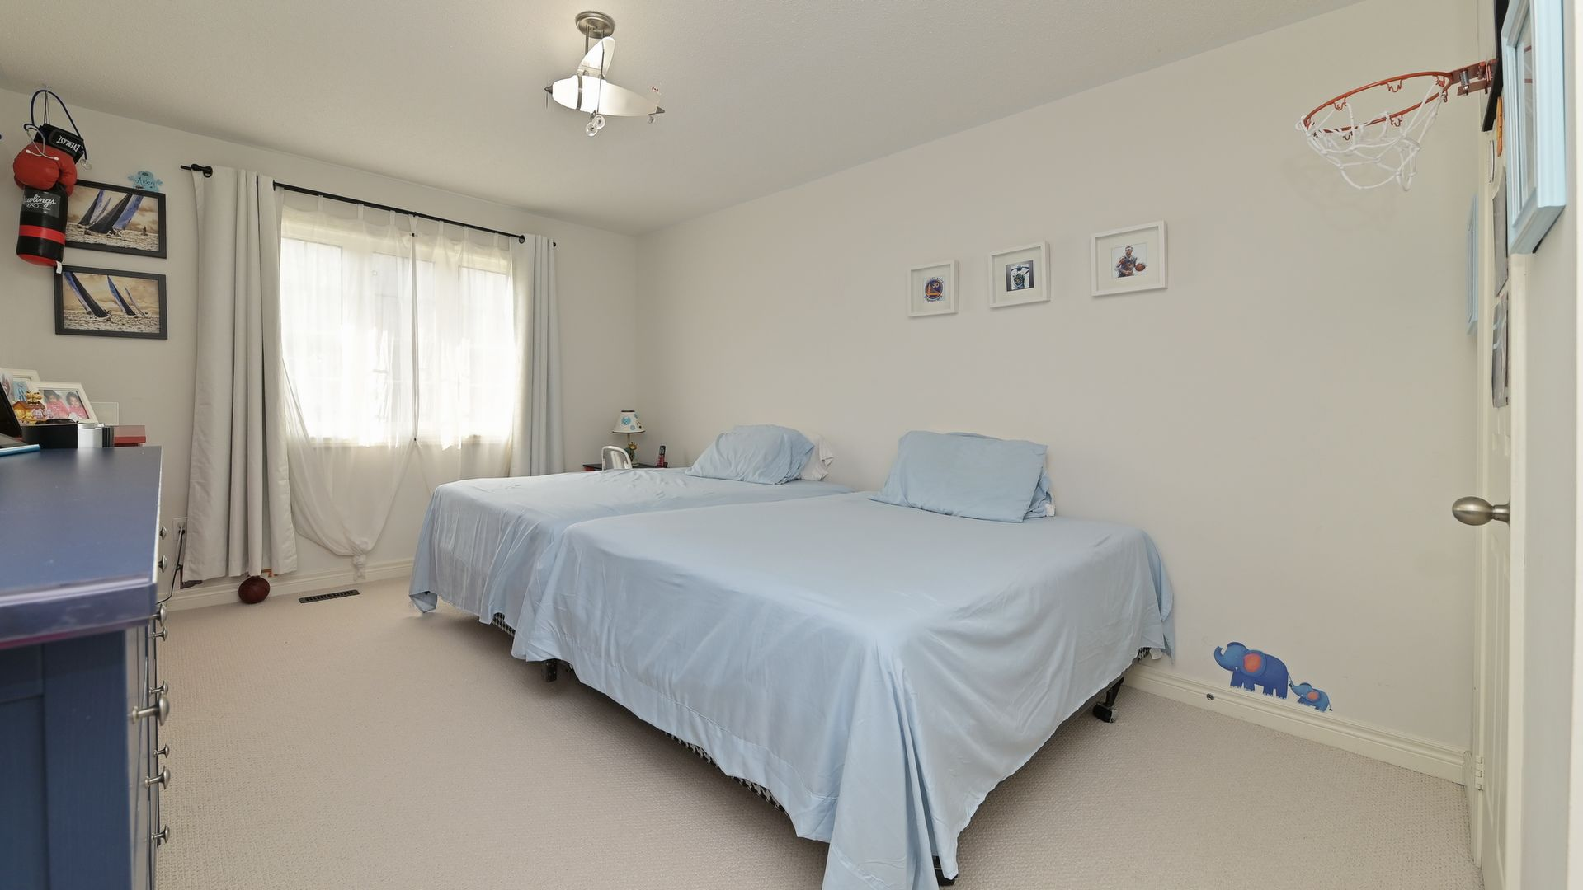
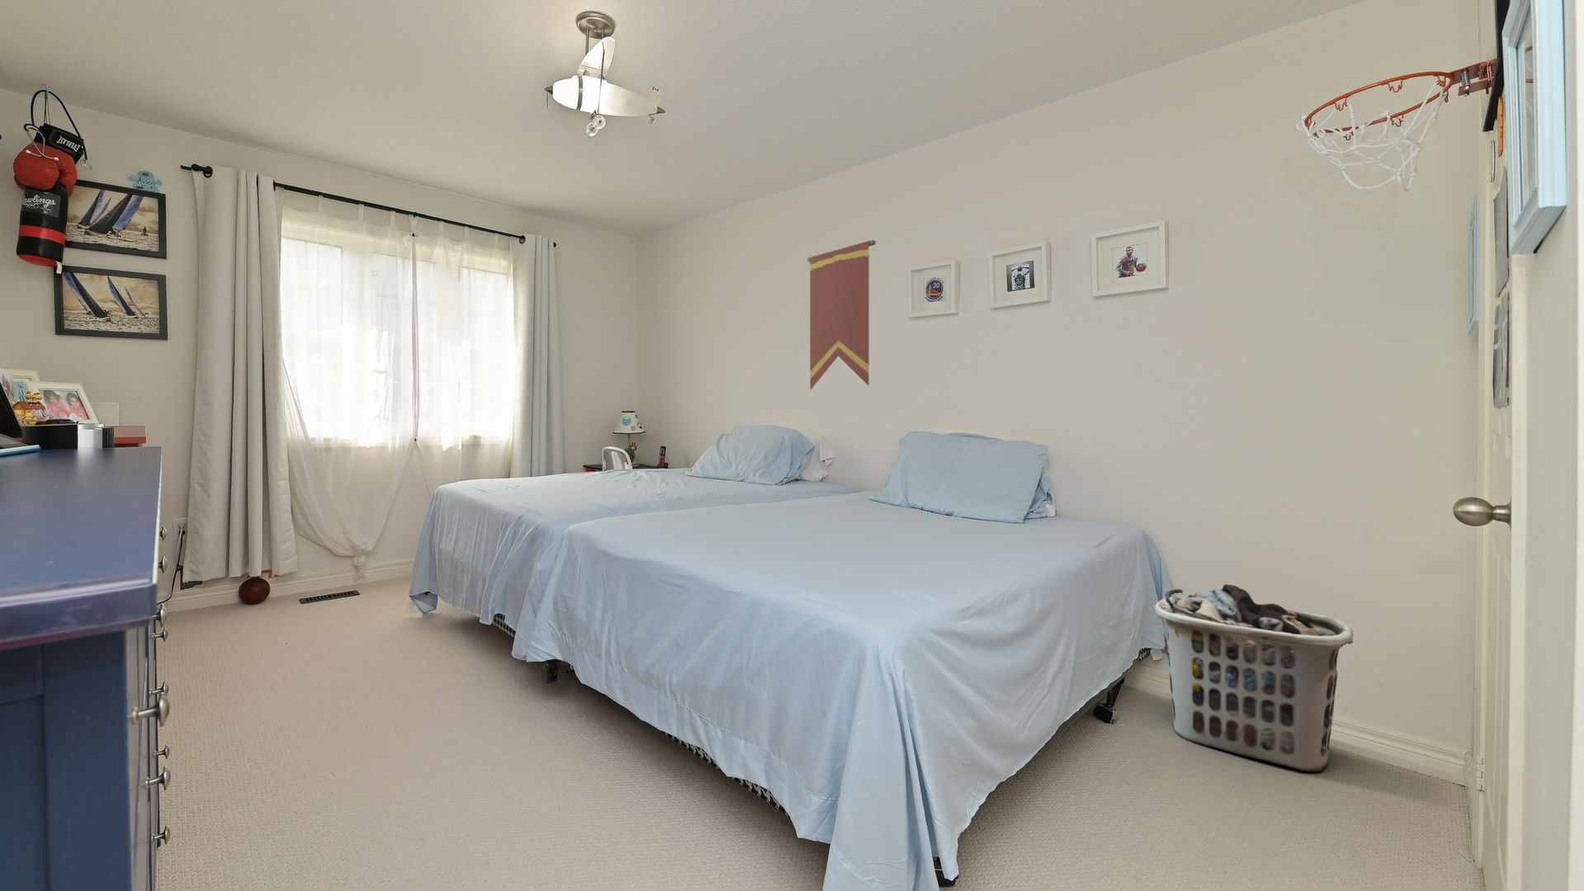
+ clothes hamper [1154,583,1353,772]
+ pennant [806,239,876,391]
